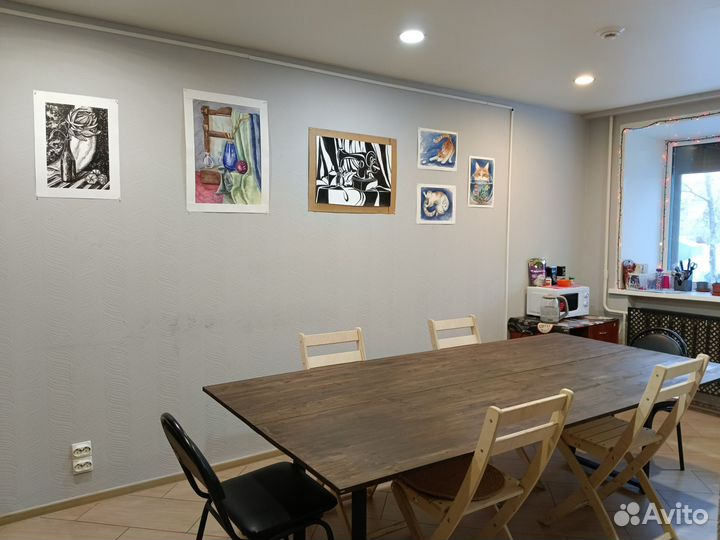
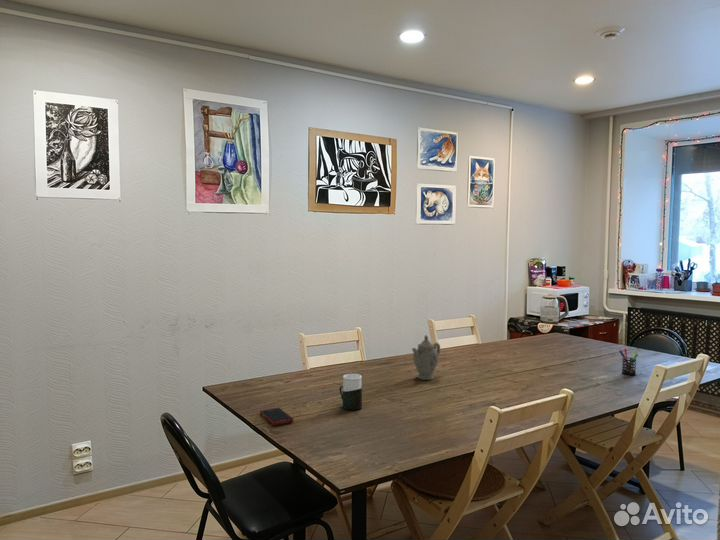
+ pen holder [618,348,639,376]
+ chinaware [411,334,441,381]
+ cup [339,373,363,411]
+ cell phone [259,407,295,426]
